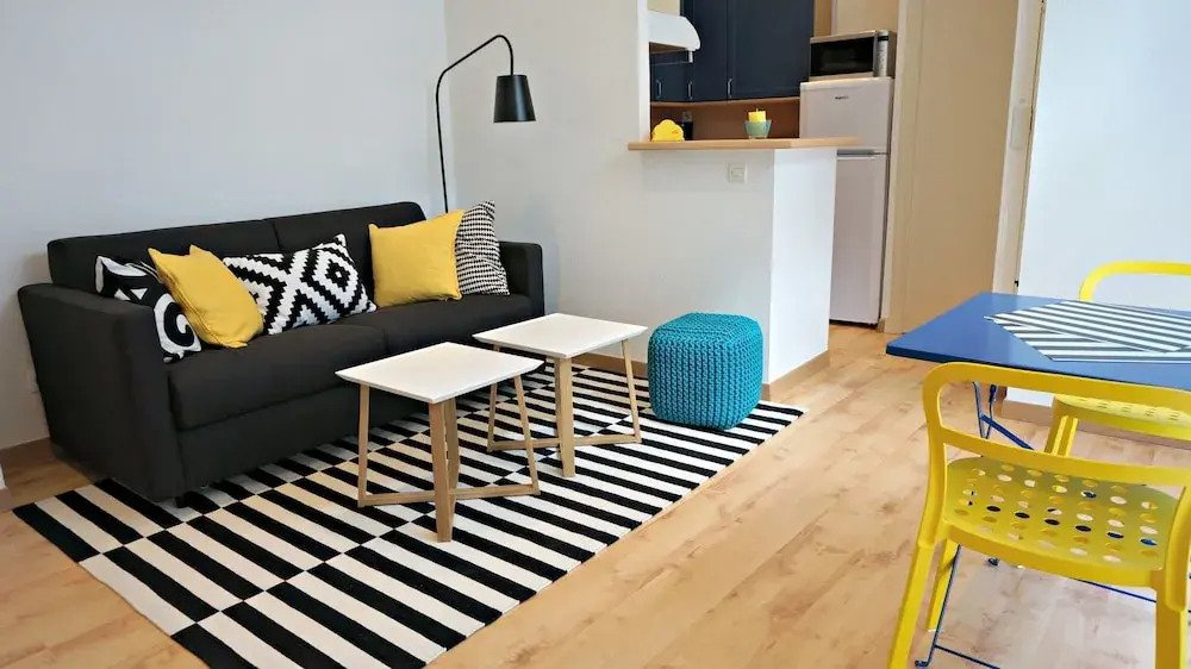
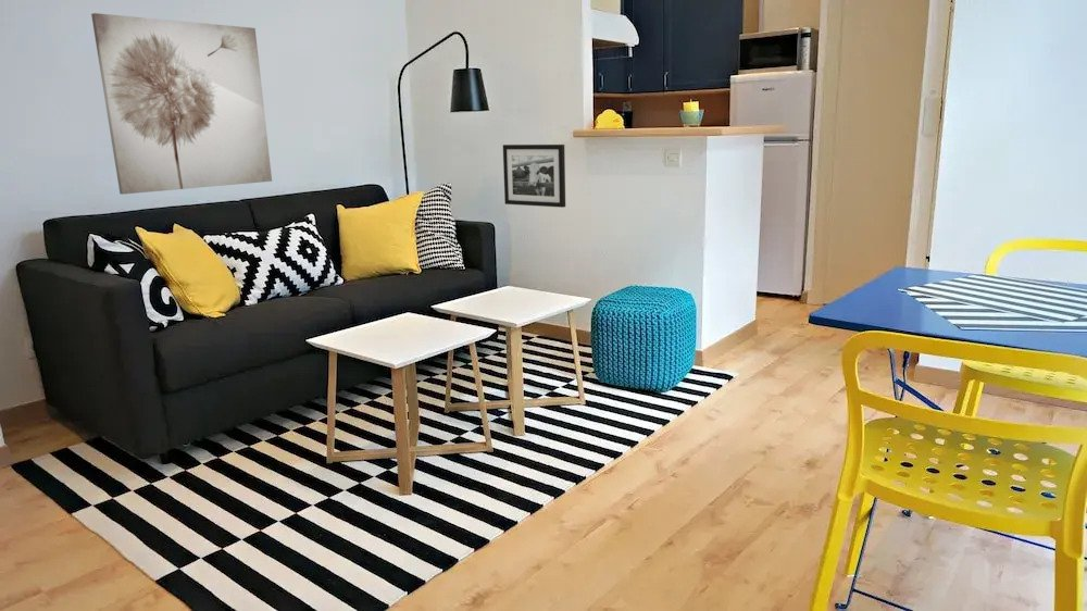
+ wall art [90,12,273,196]
+ picture frame [502,144,566,209]
